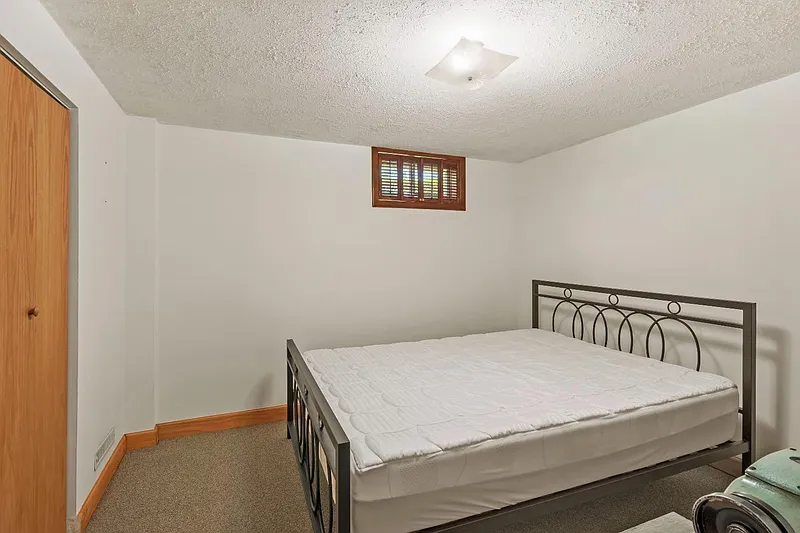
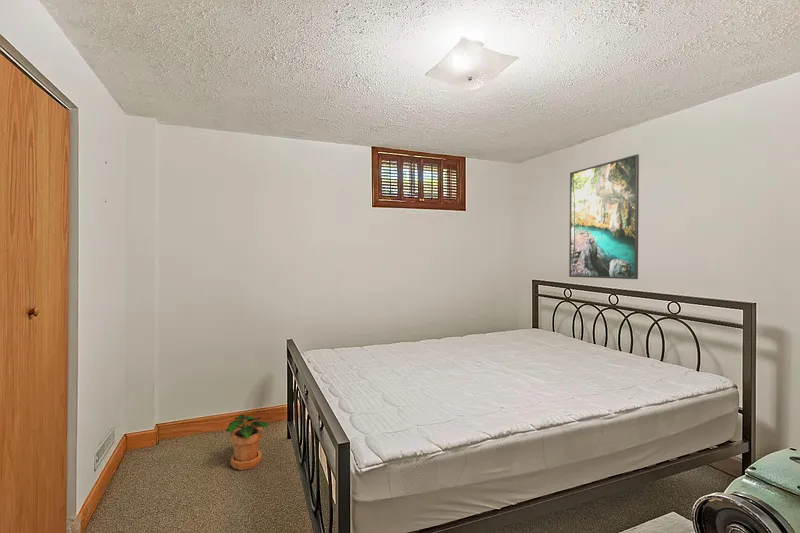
+ potted plant [225,413,269,471]
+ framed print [568,153,640,280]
